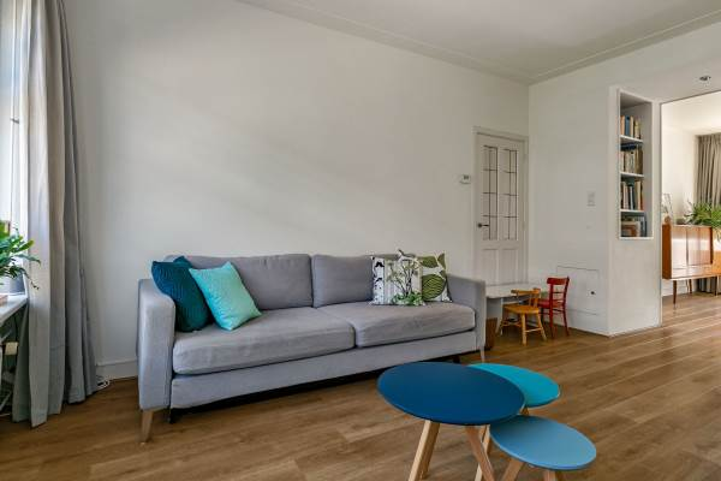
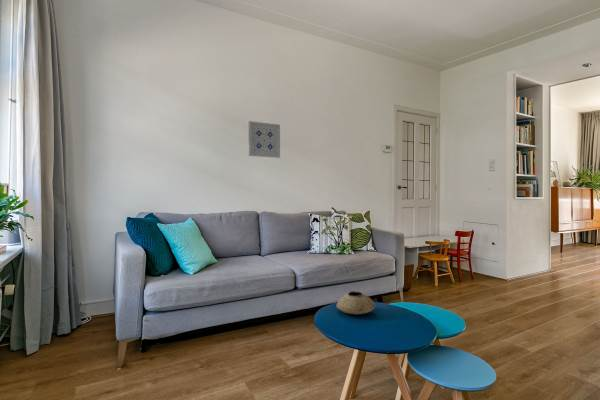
+ wall art [247,120,281,159]
+ ceramic bowl [335,290,376,315]
